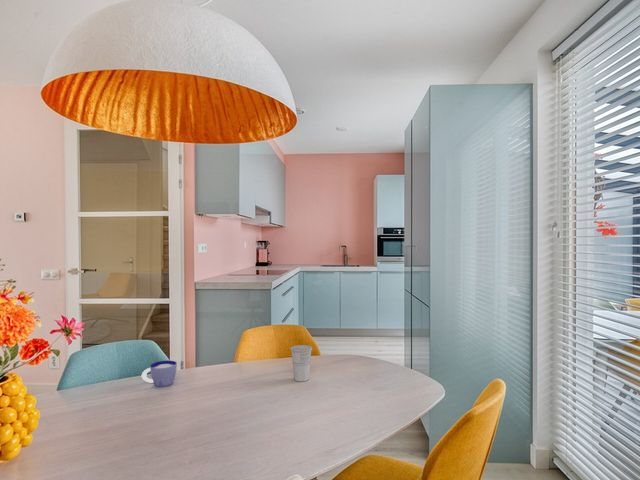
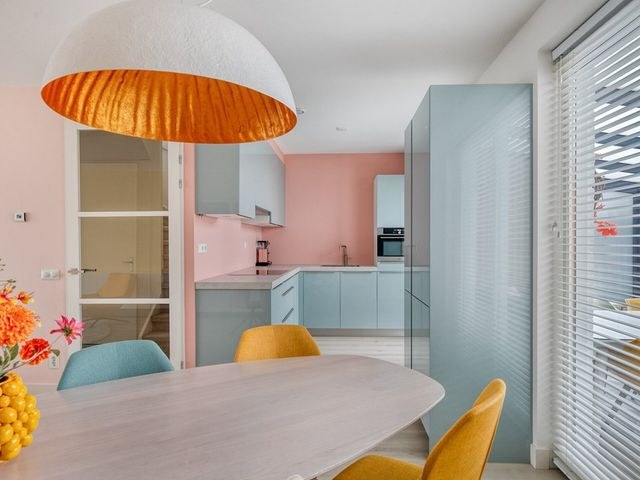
- cup [141,360,178,388]
- cup [289,344,313,383]
